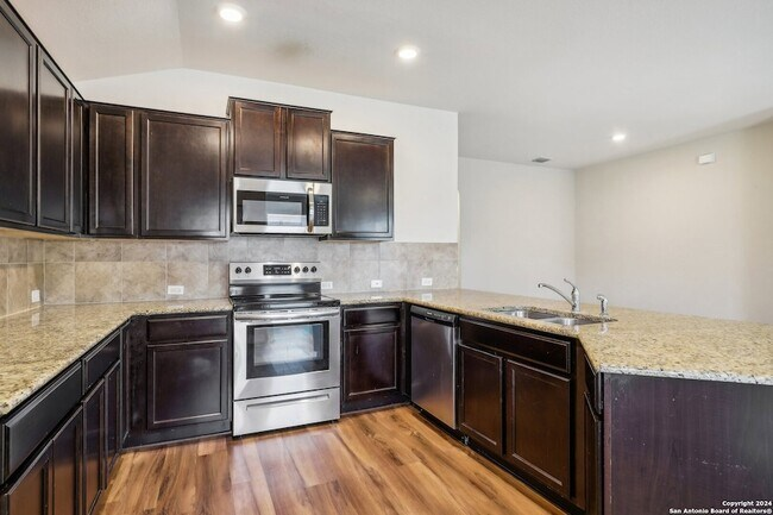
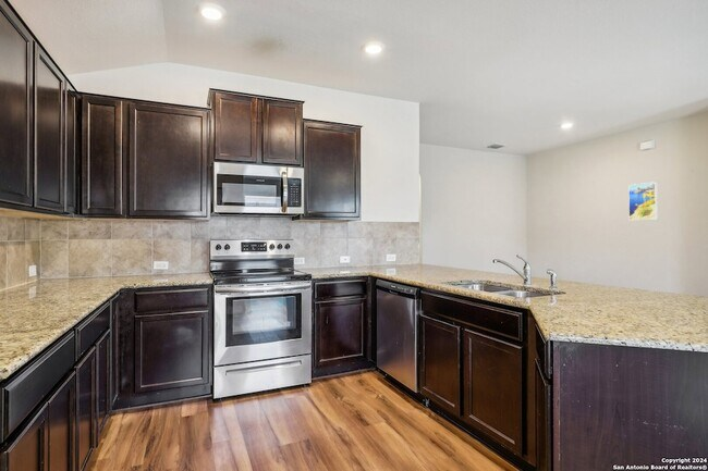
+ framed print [627,181,658,221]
